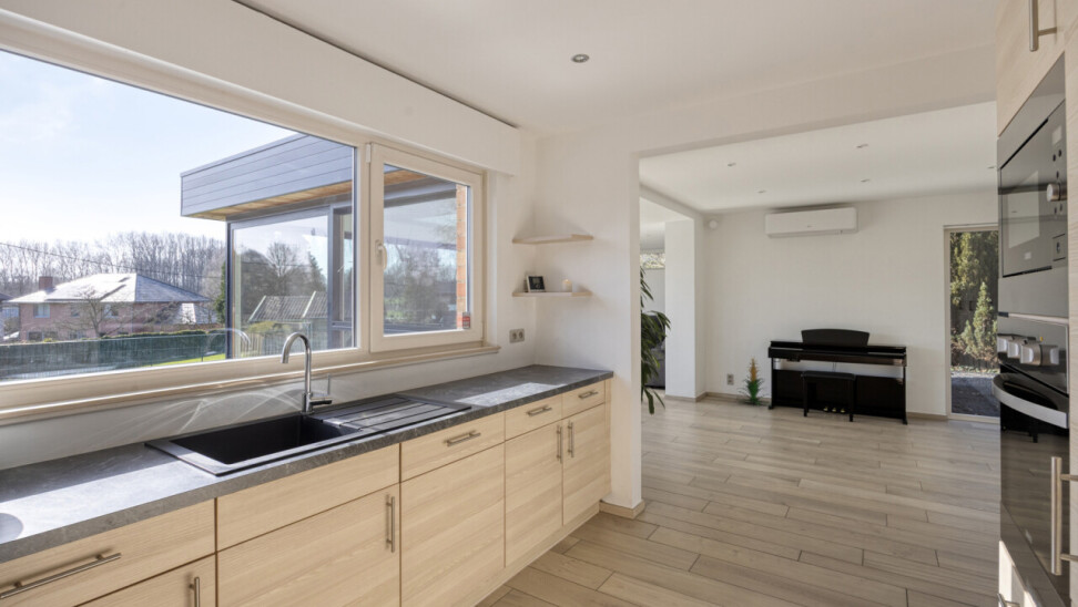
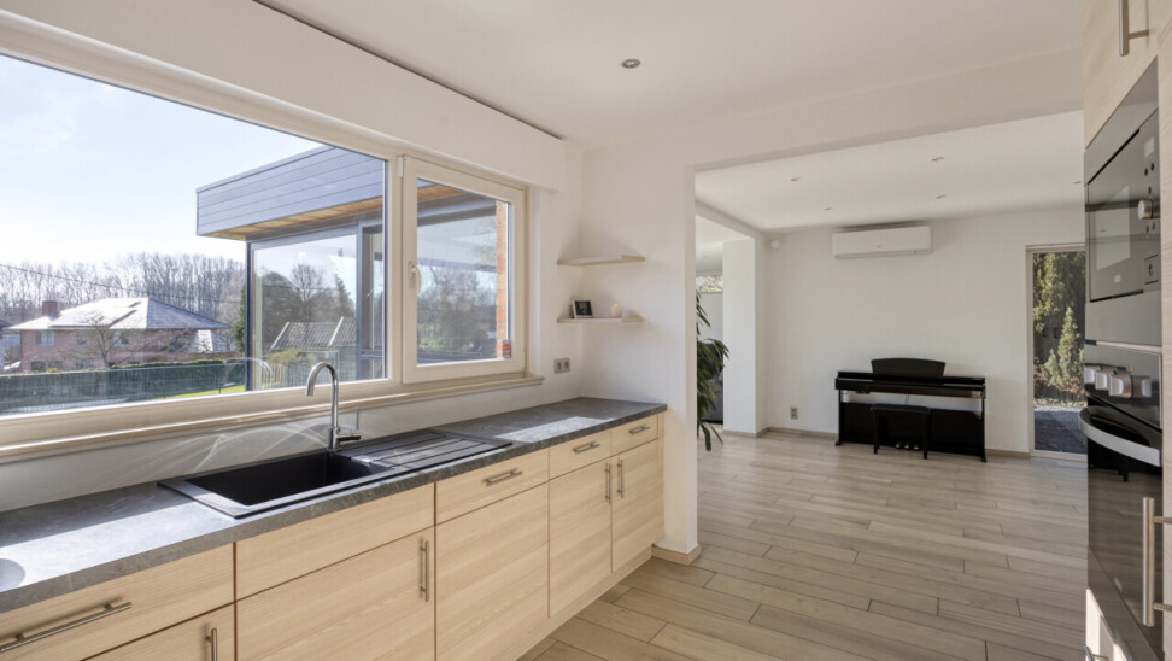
- indoor plant [736,357,772,407]
